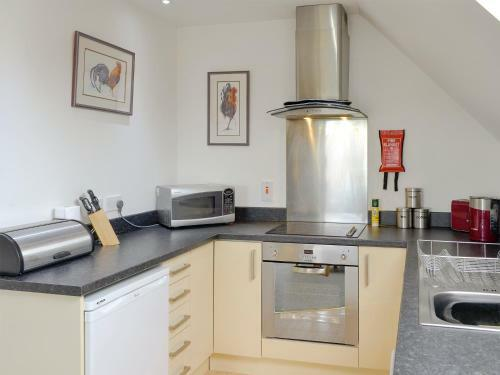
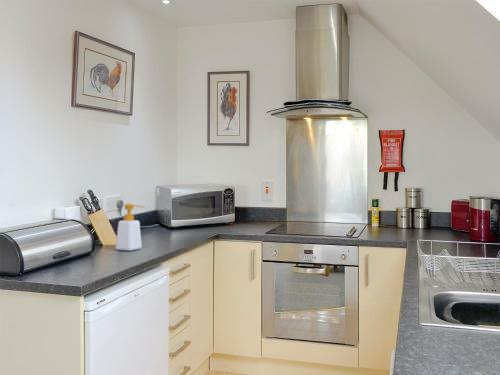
+ soap bottle [115,203,146,252]
